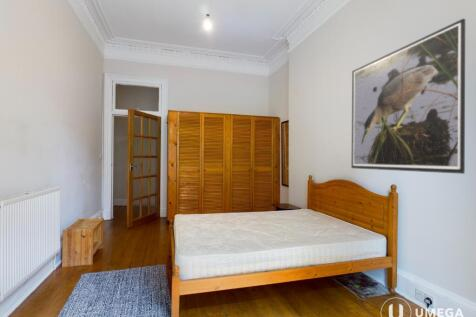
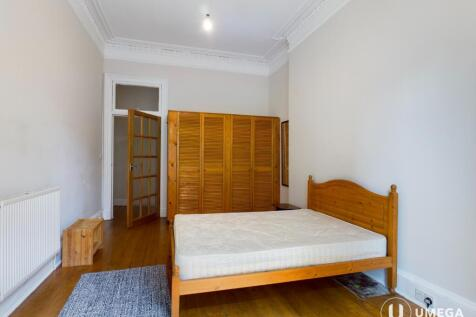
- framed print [351,18,466,175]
